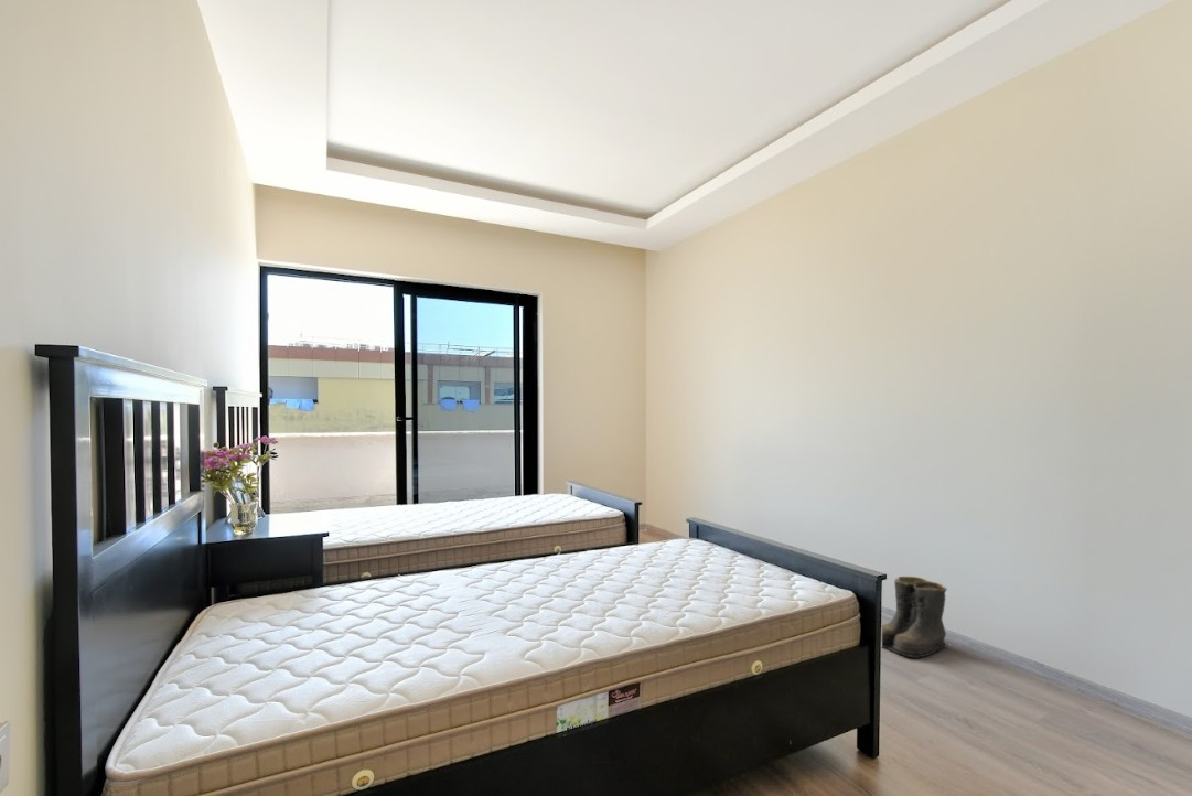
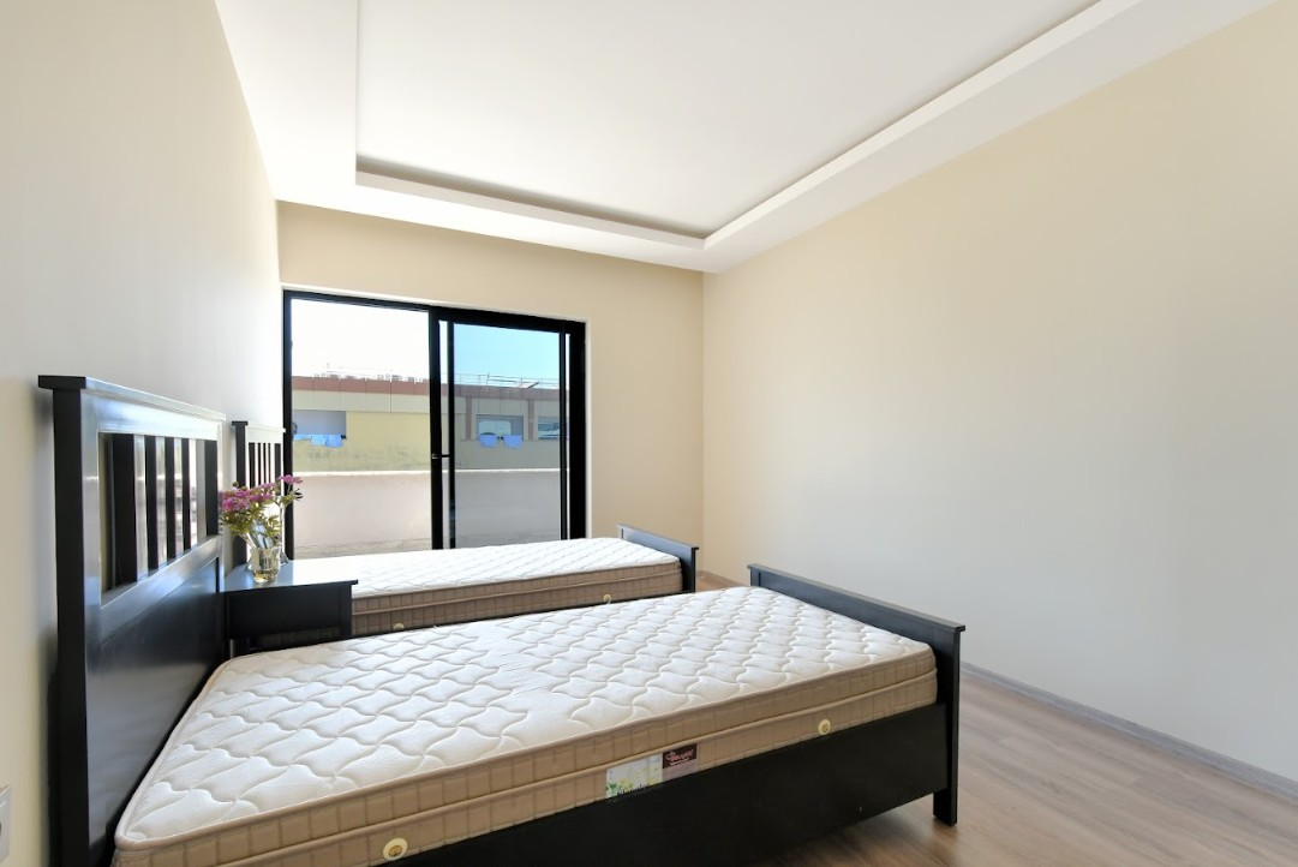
- boots [881,576,948,659]
